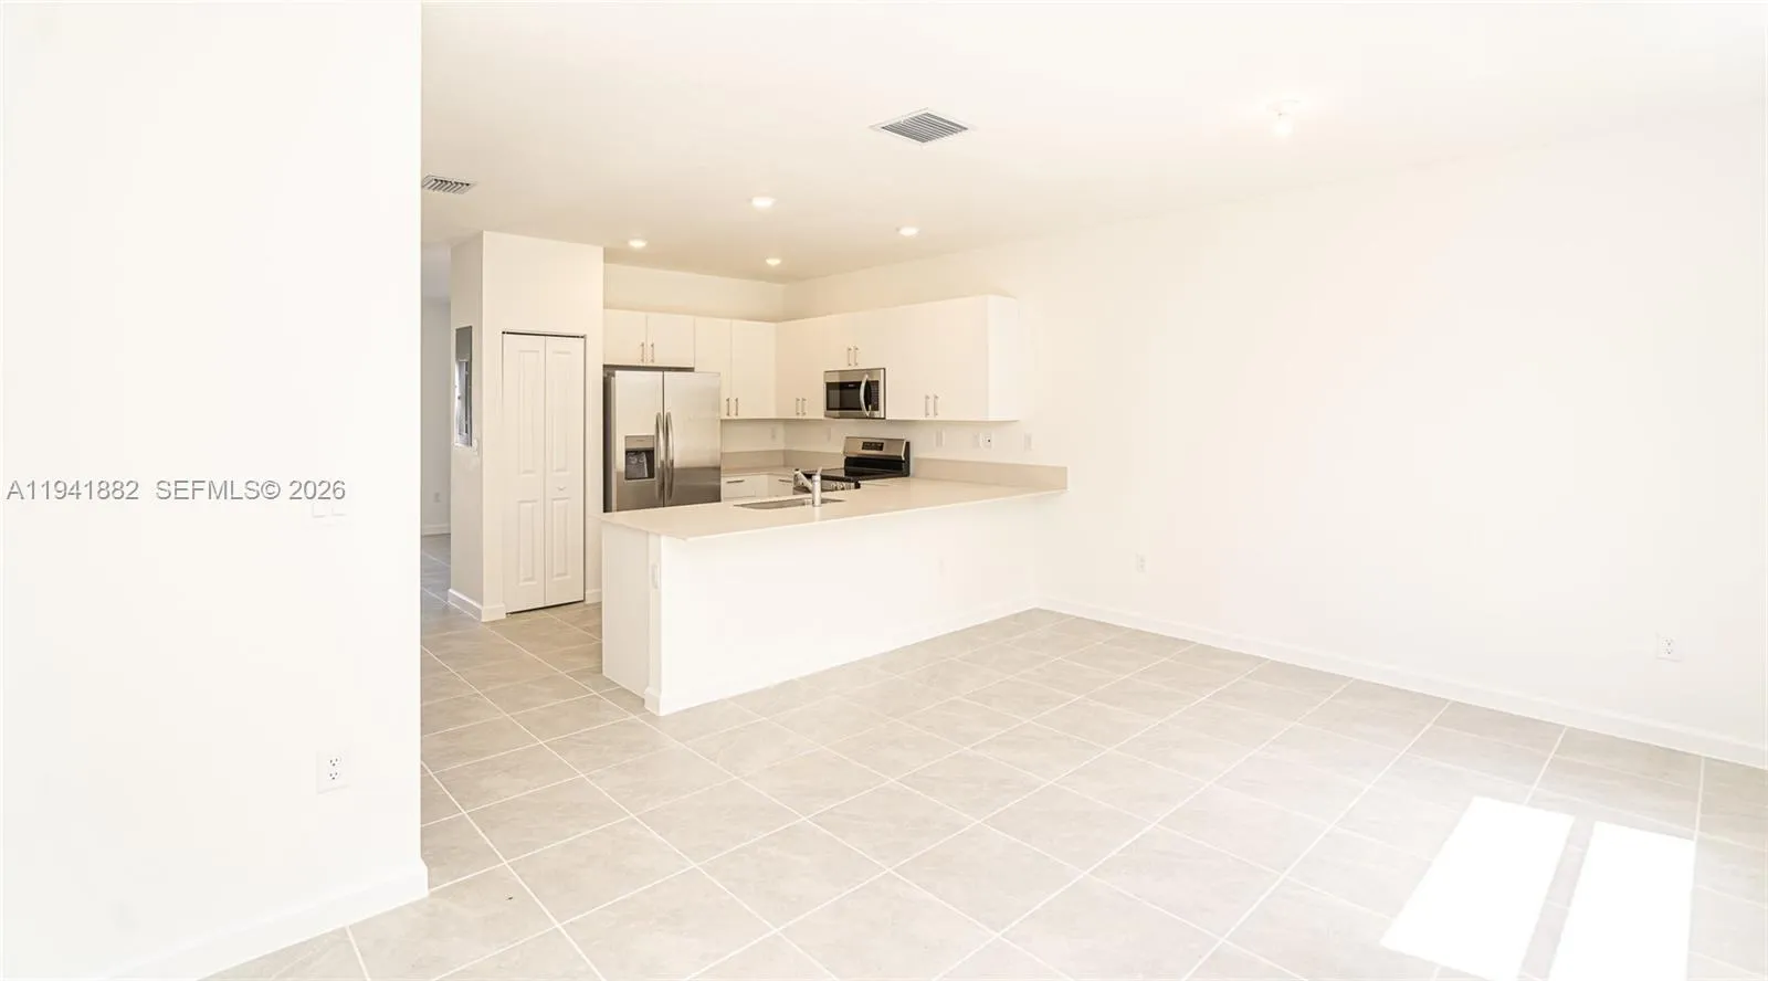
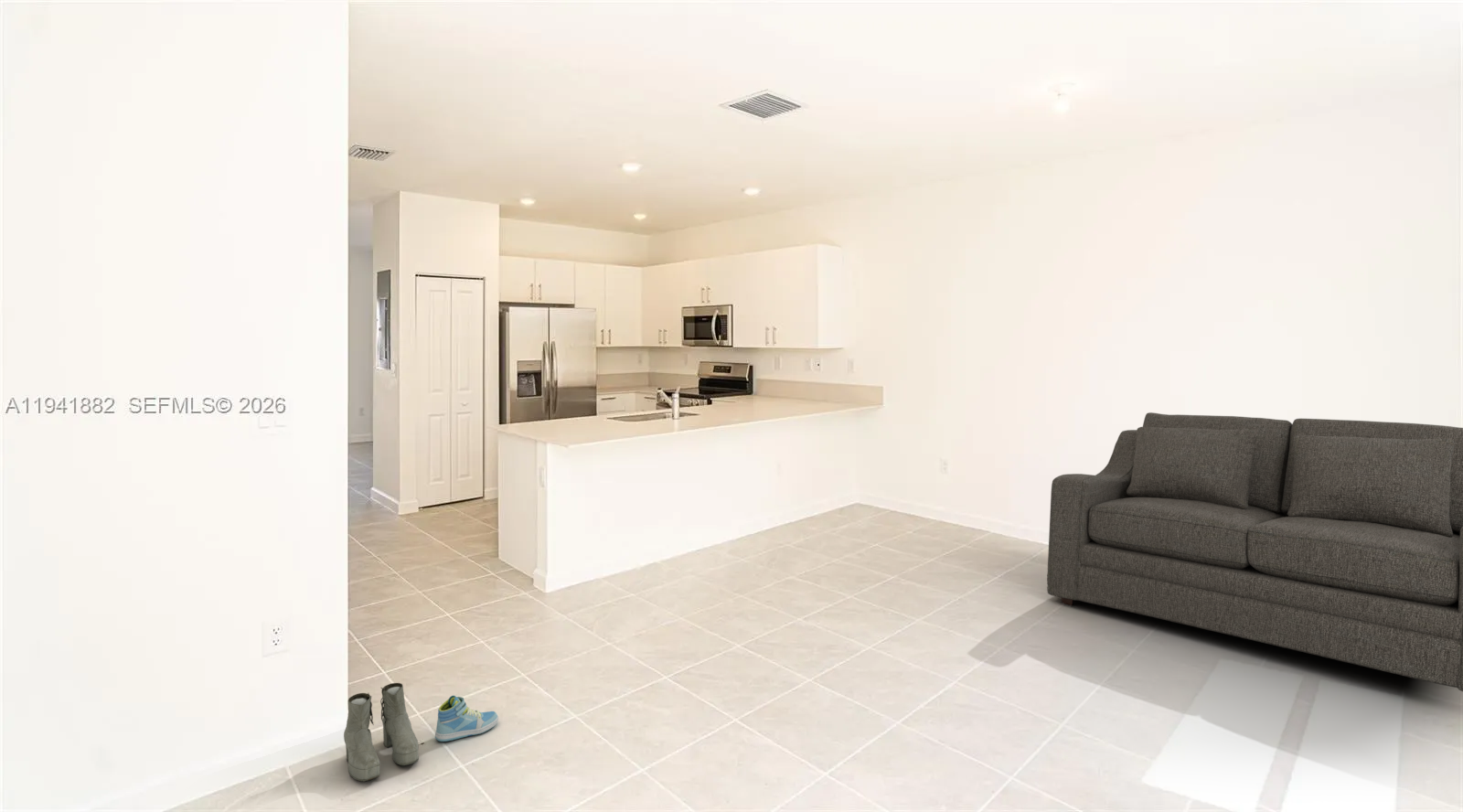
+ boots [343,682,420,783]
+ sneaker [434,695,499,743]
+ sofa [1046,411,1463,692]
